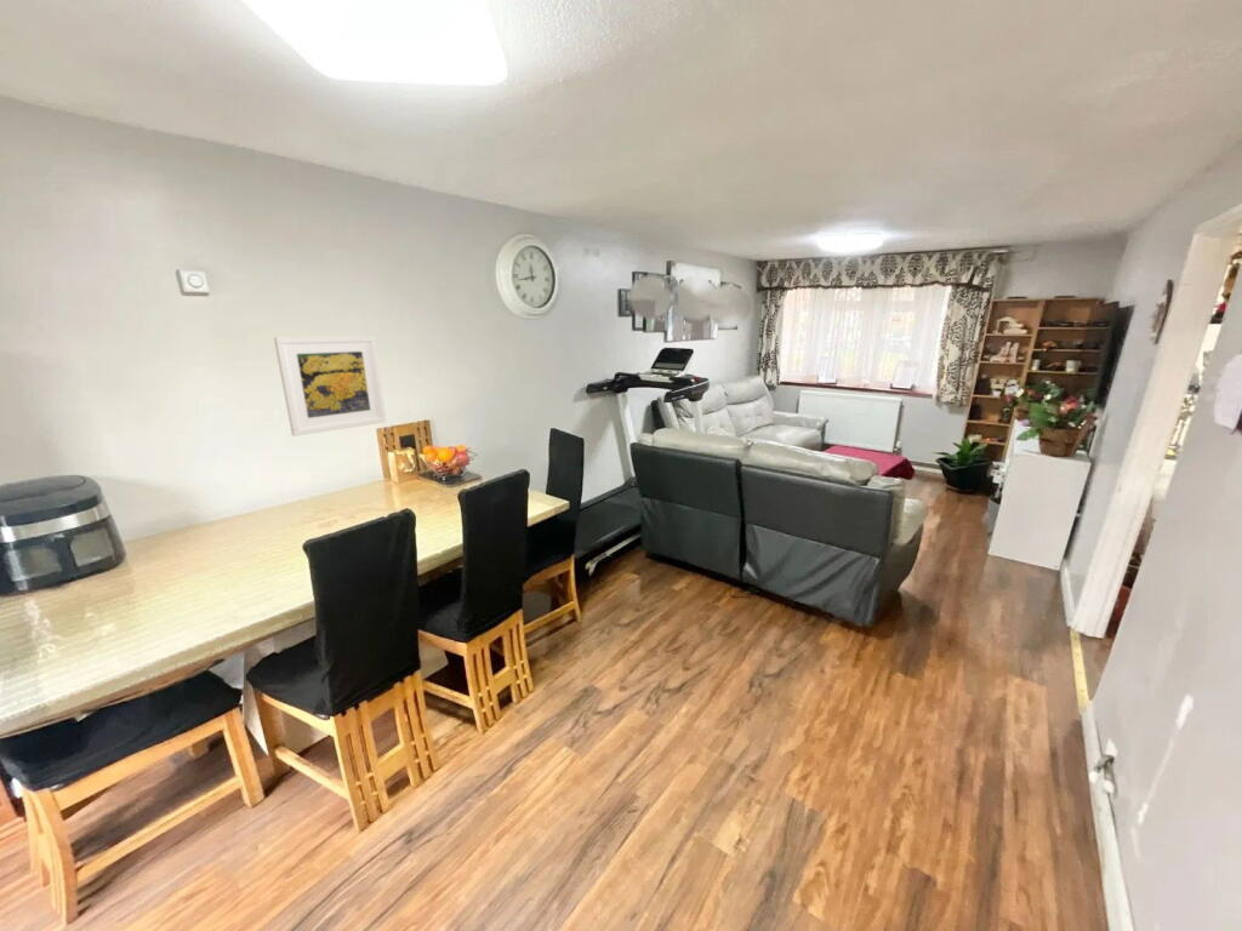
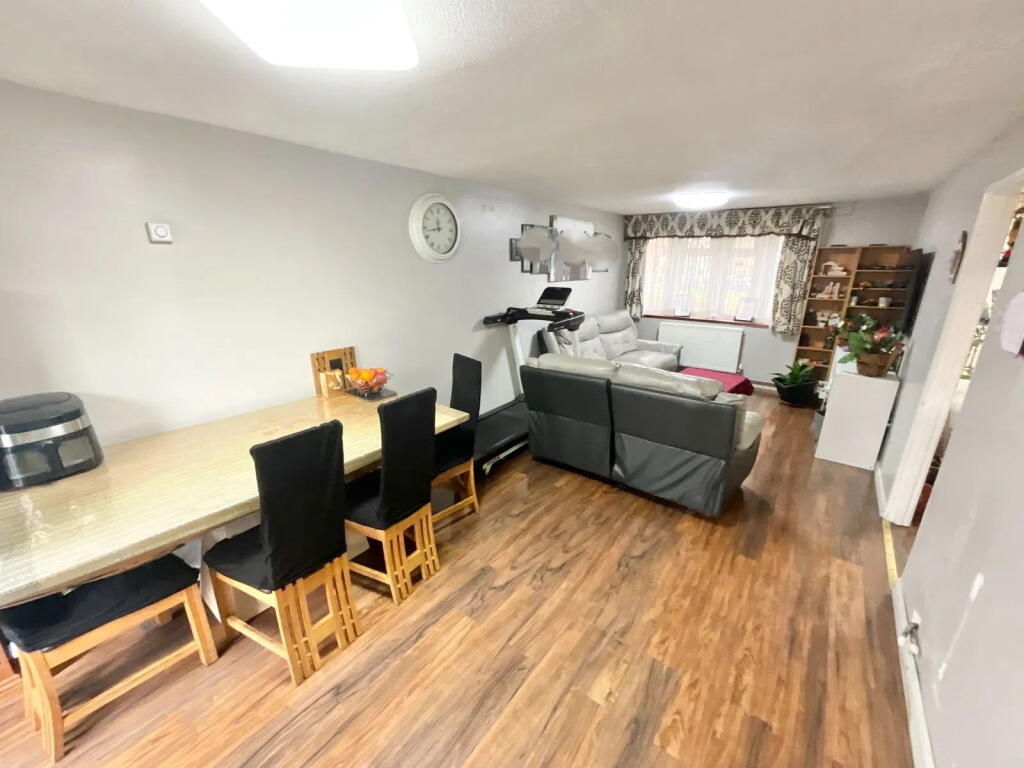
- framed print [273,335,388,438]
